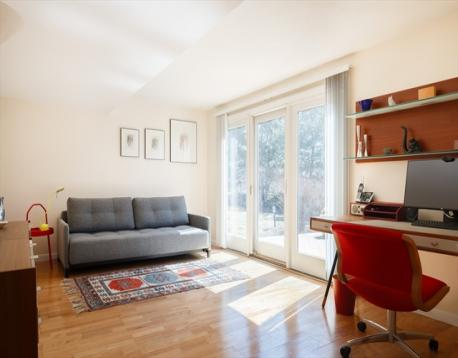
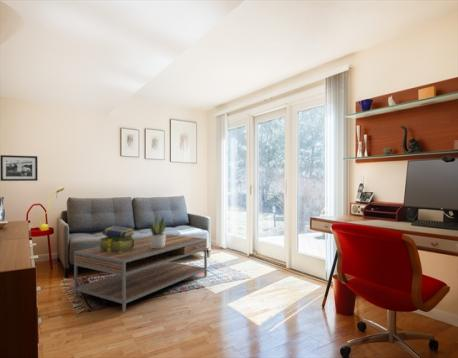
+ stack of books [98,225,136,252]
+ picture frame [0,154,39,182]
+ potted plant [148,214,167,248]
+ coffee table [73,233,208,313]
